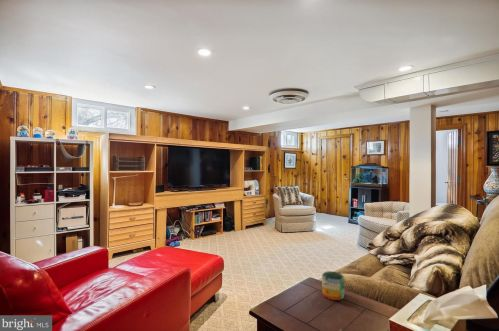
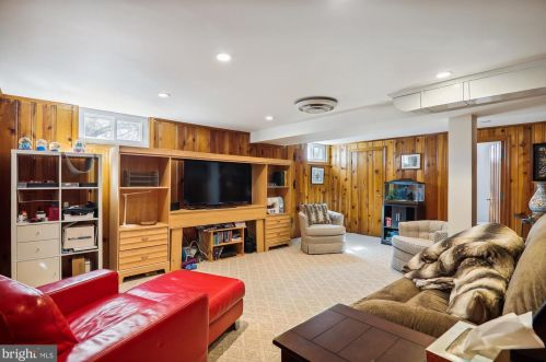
- mug [321,270,345,301]
